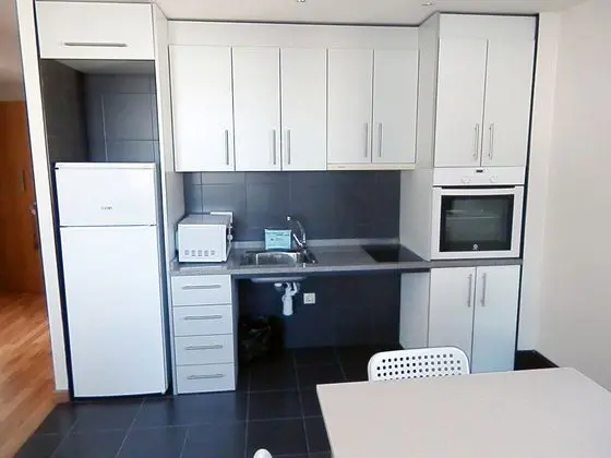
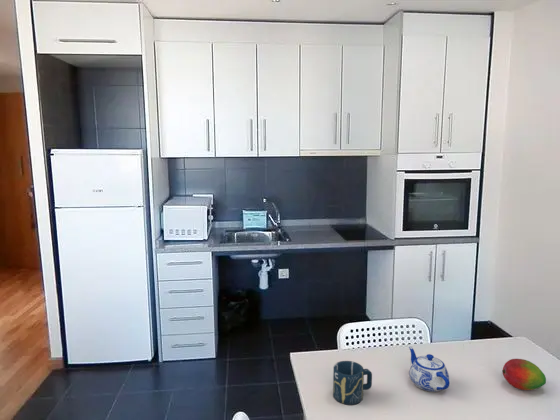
+ fruit [501,358,547,391]
+ cup [332,360,373,406]
+ teapot [408,346,451,393]
